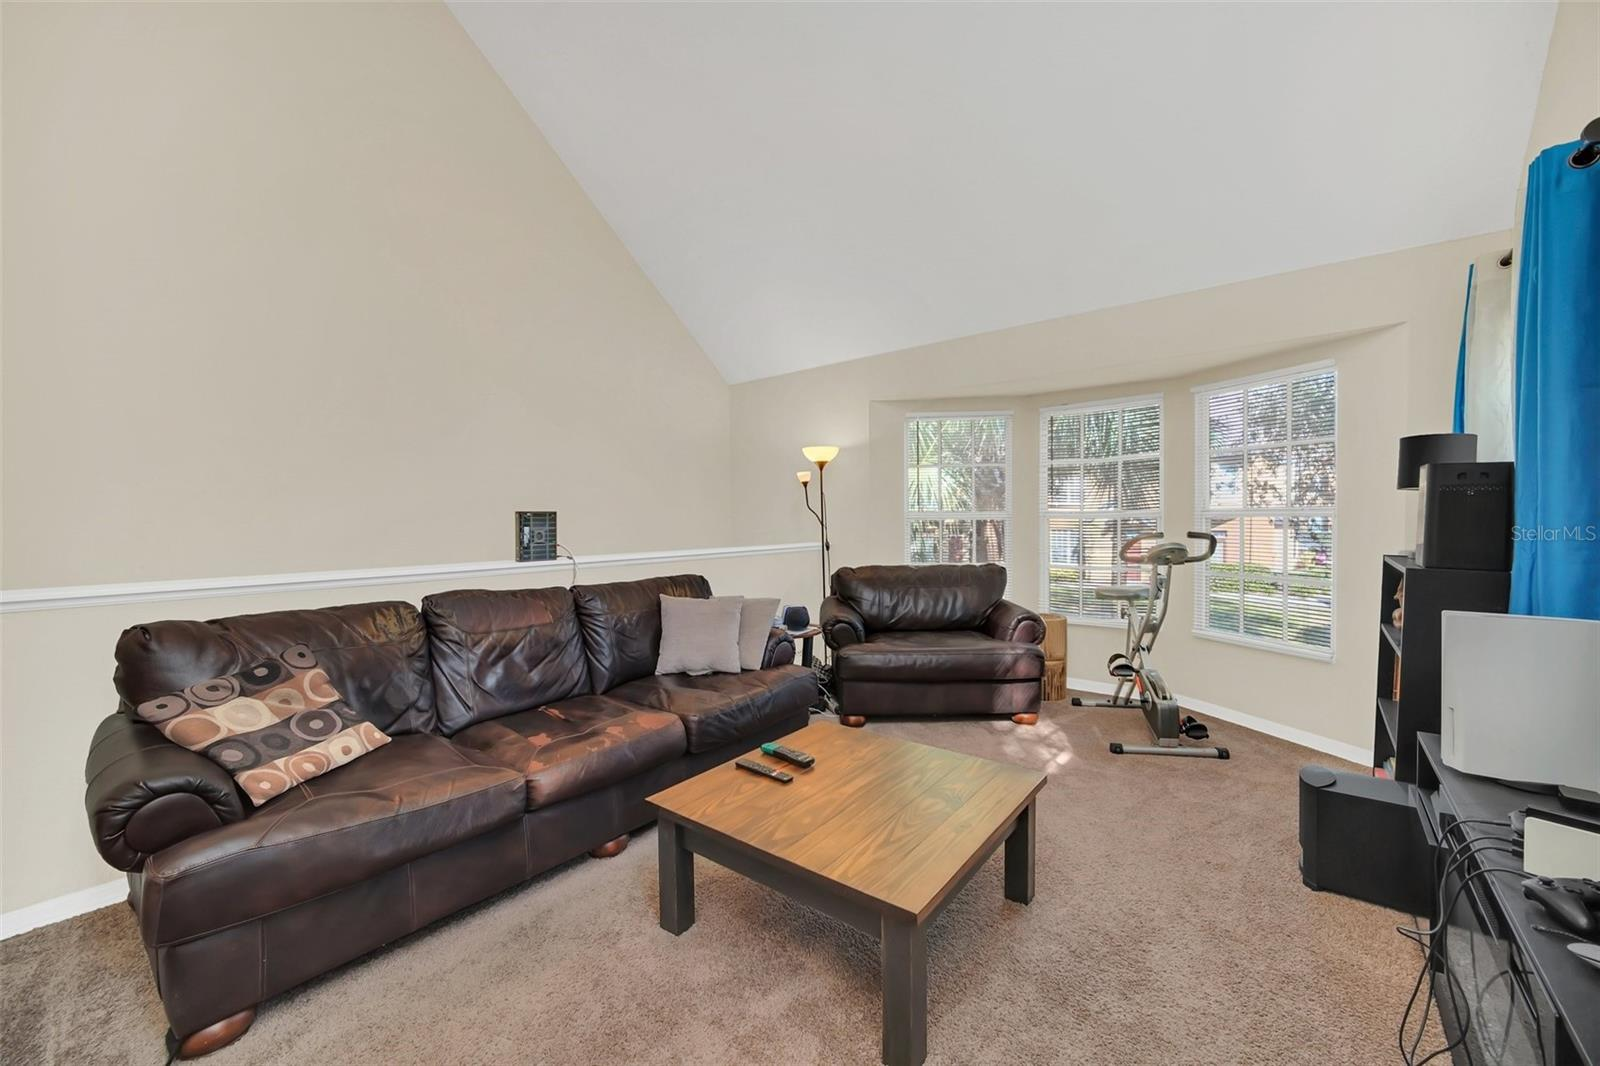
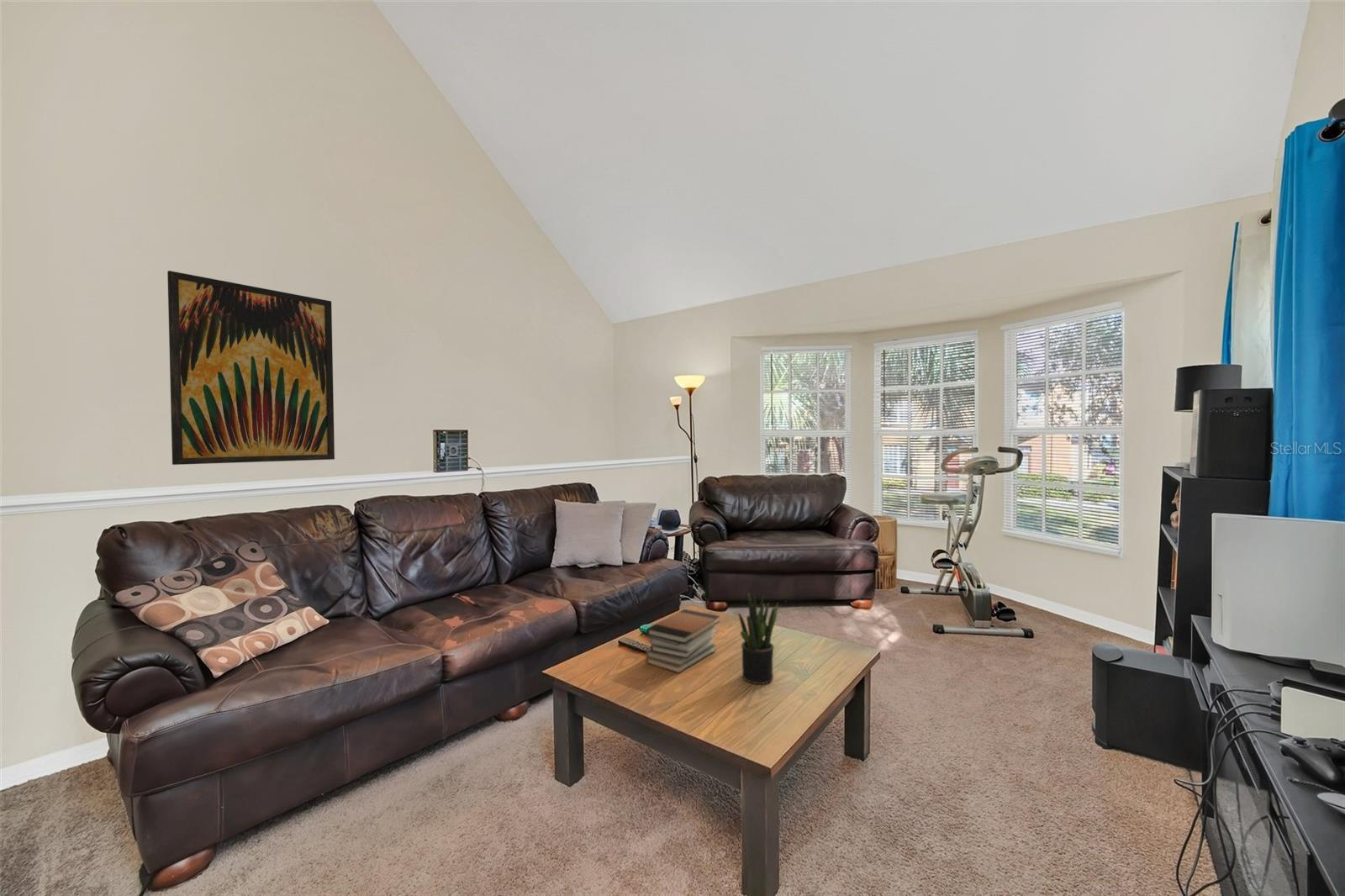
+ wall art [166,270,335,466]
+ book stack [645,609,720,674]
+ potted plant [737,593,778,685]
